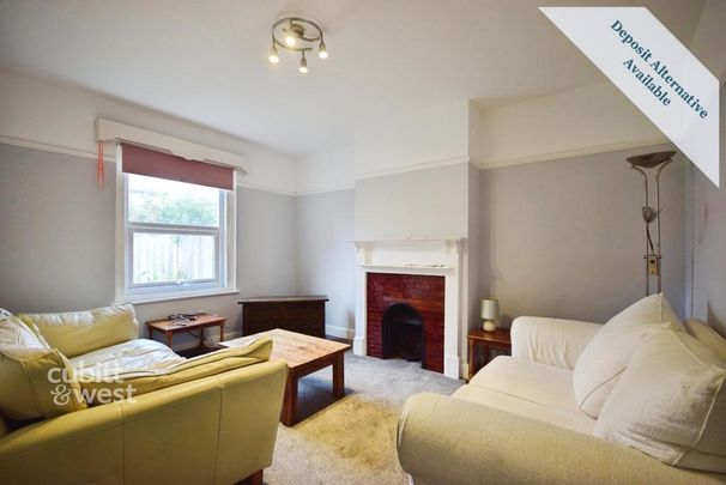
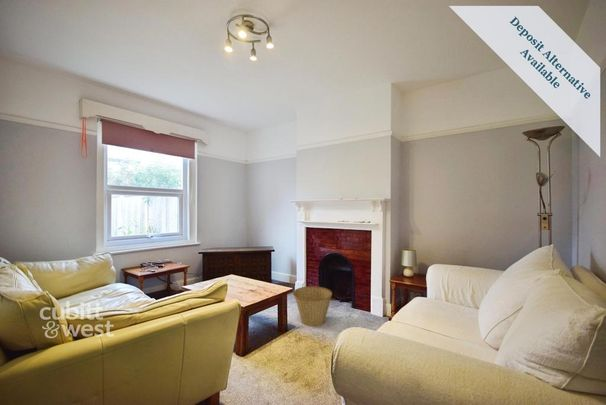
+ basket [292,285,333,327]
